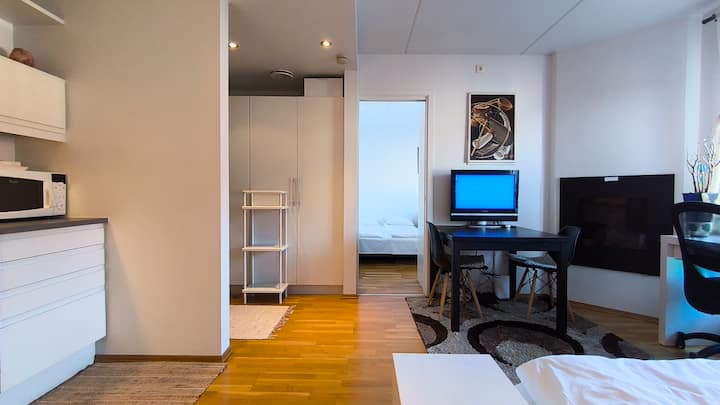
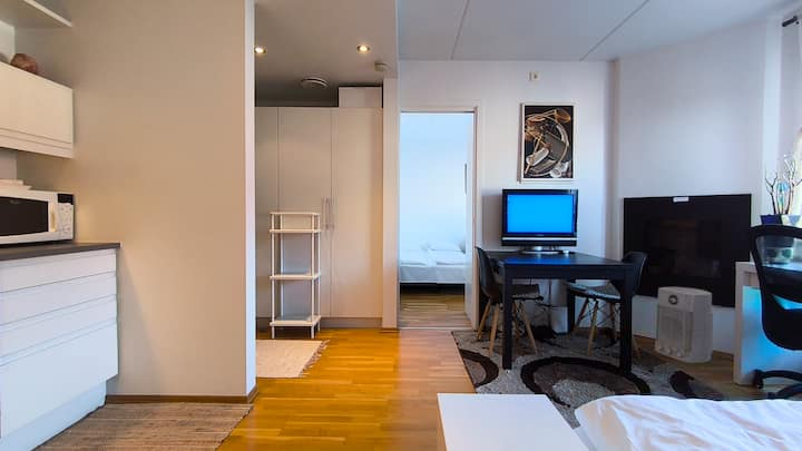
+ air purifier [654,286,714,364]
